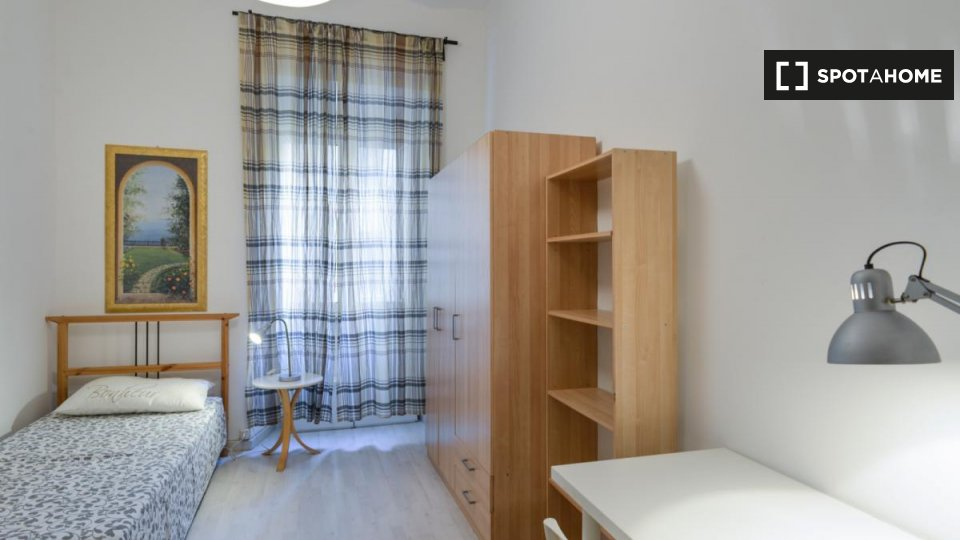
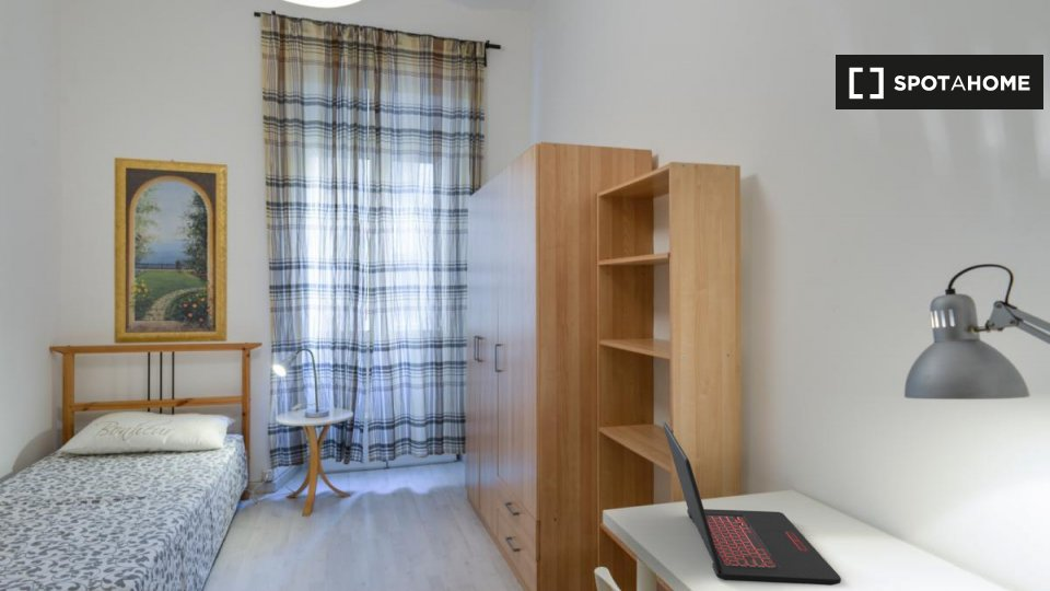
+ laptop [662,421,842,587]
